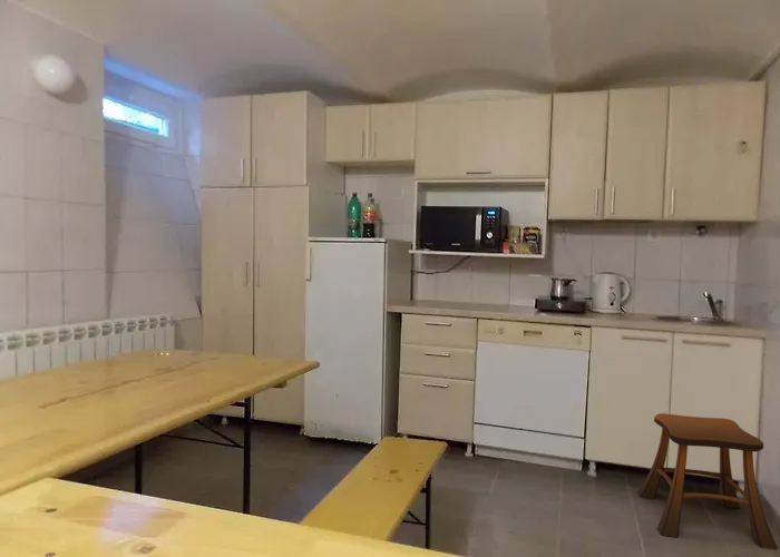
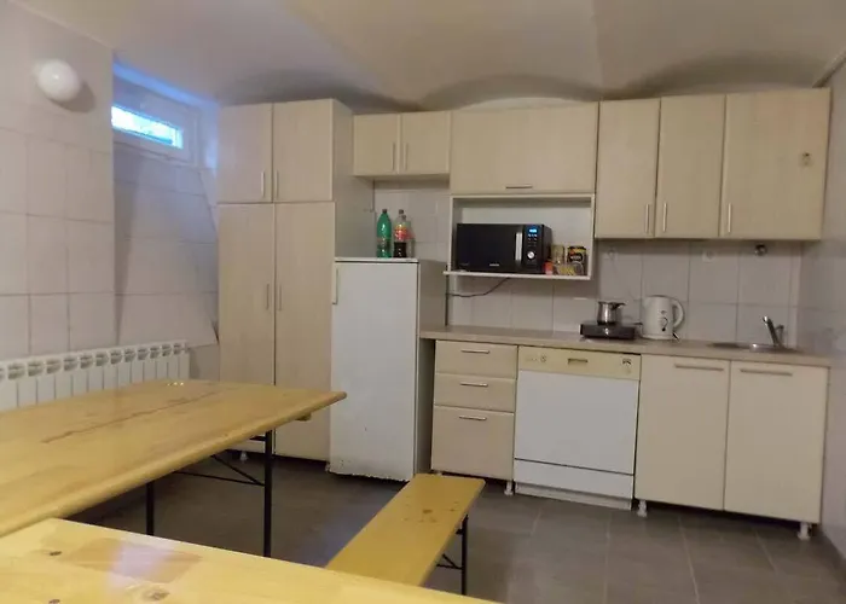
- stool [636,412,779,550]
